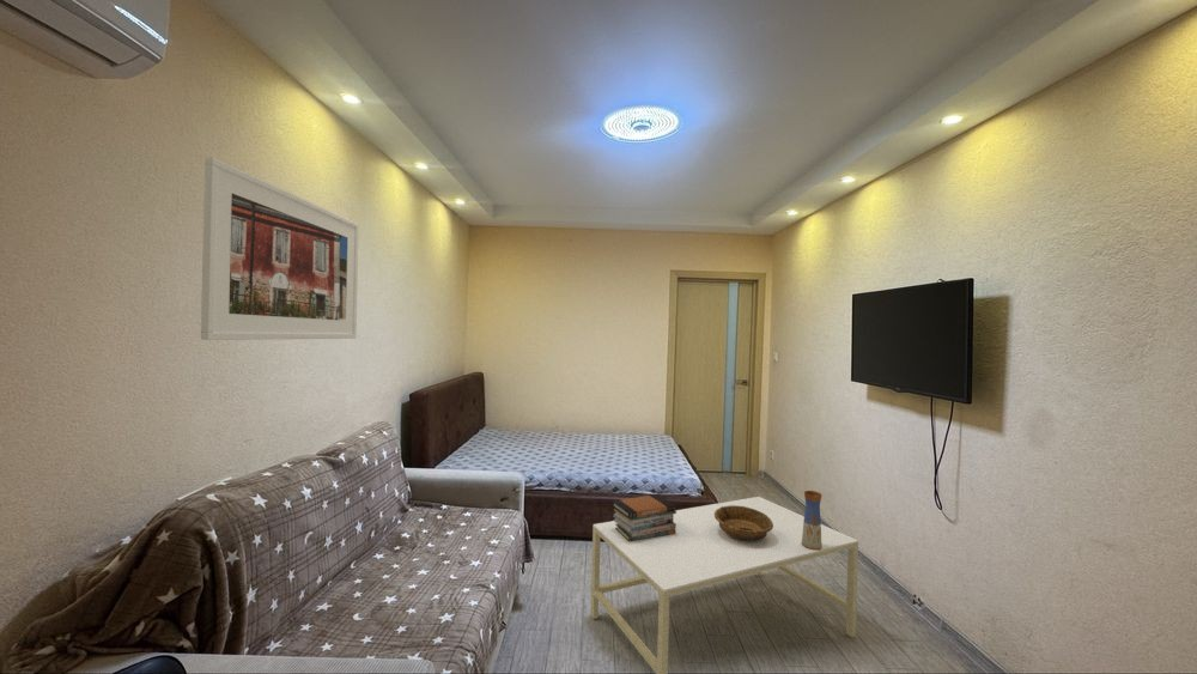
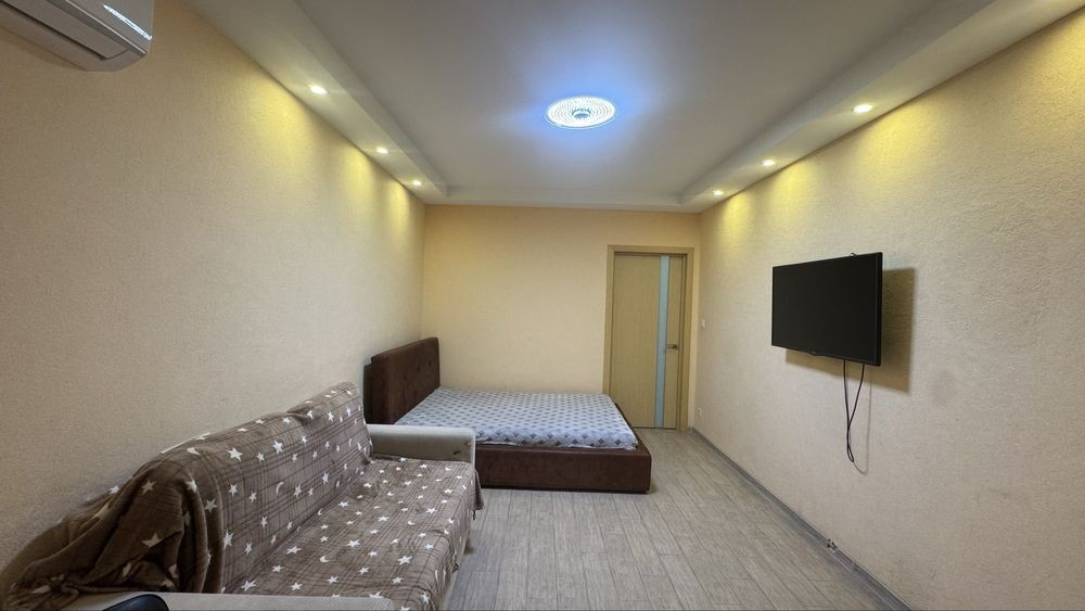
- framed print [200,156,360,341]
- decorative bowl [715,505,773,541]
- vase [802,490,822,549]
- coffee table [590,496,859,674]
- book stack [612,493,678,541]
